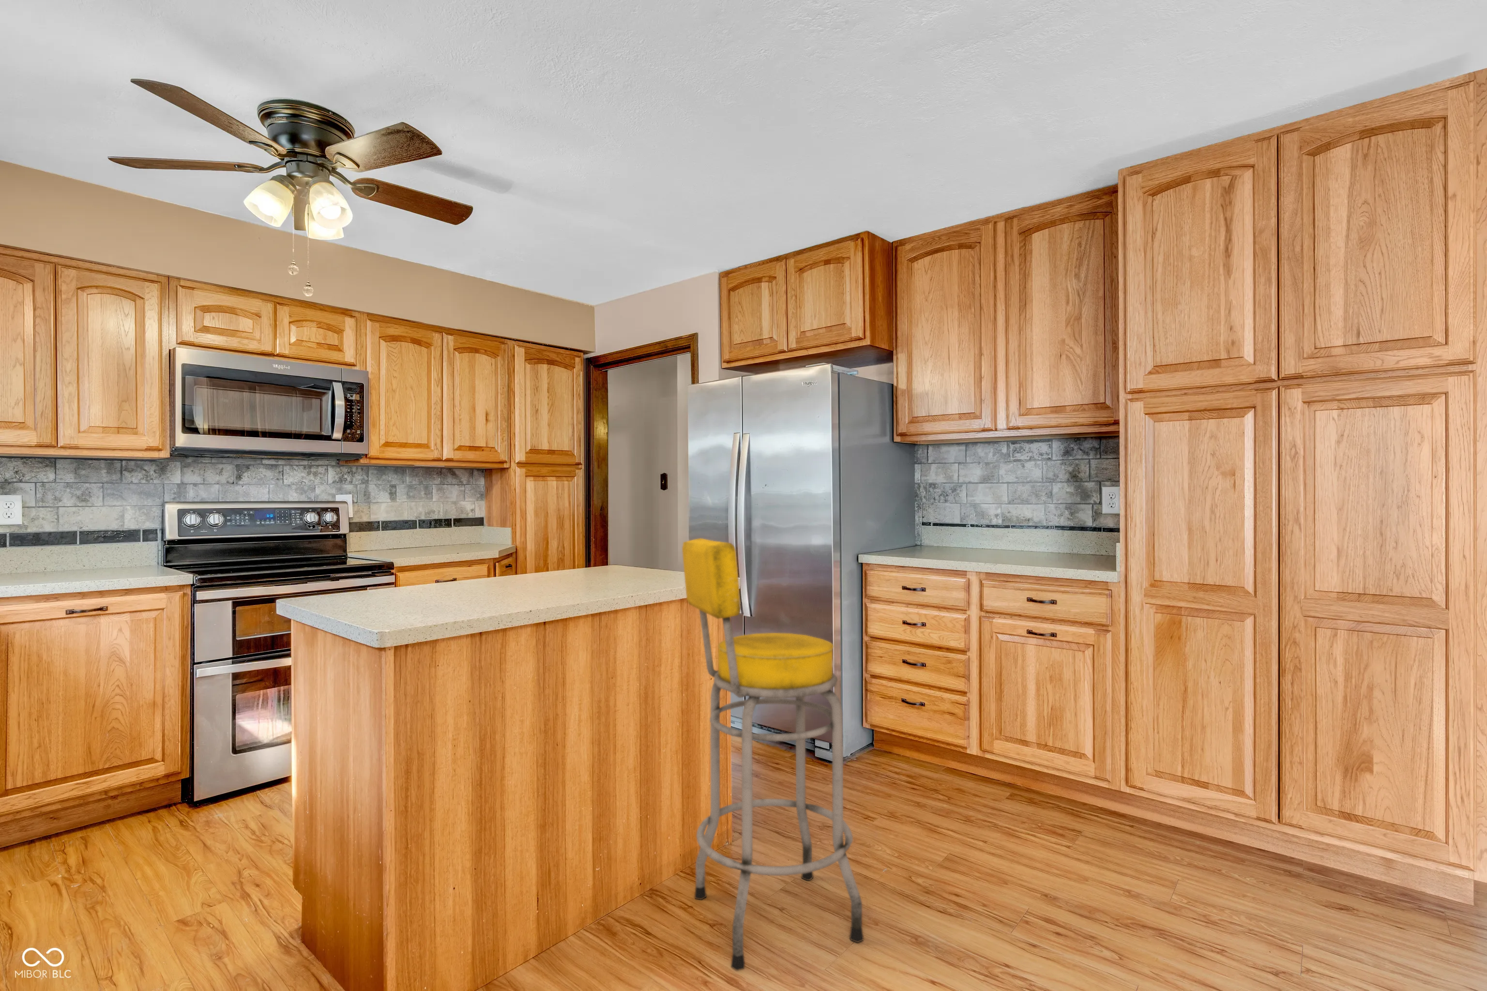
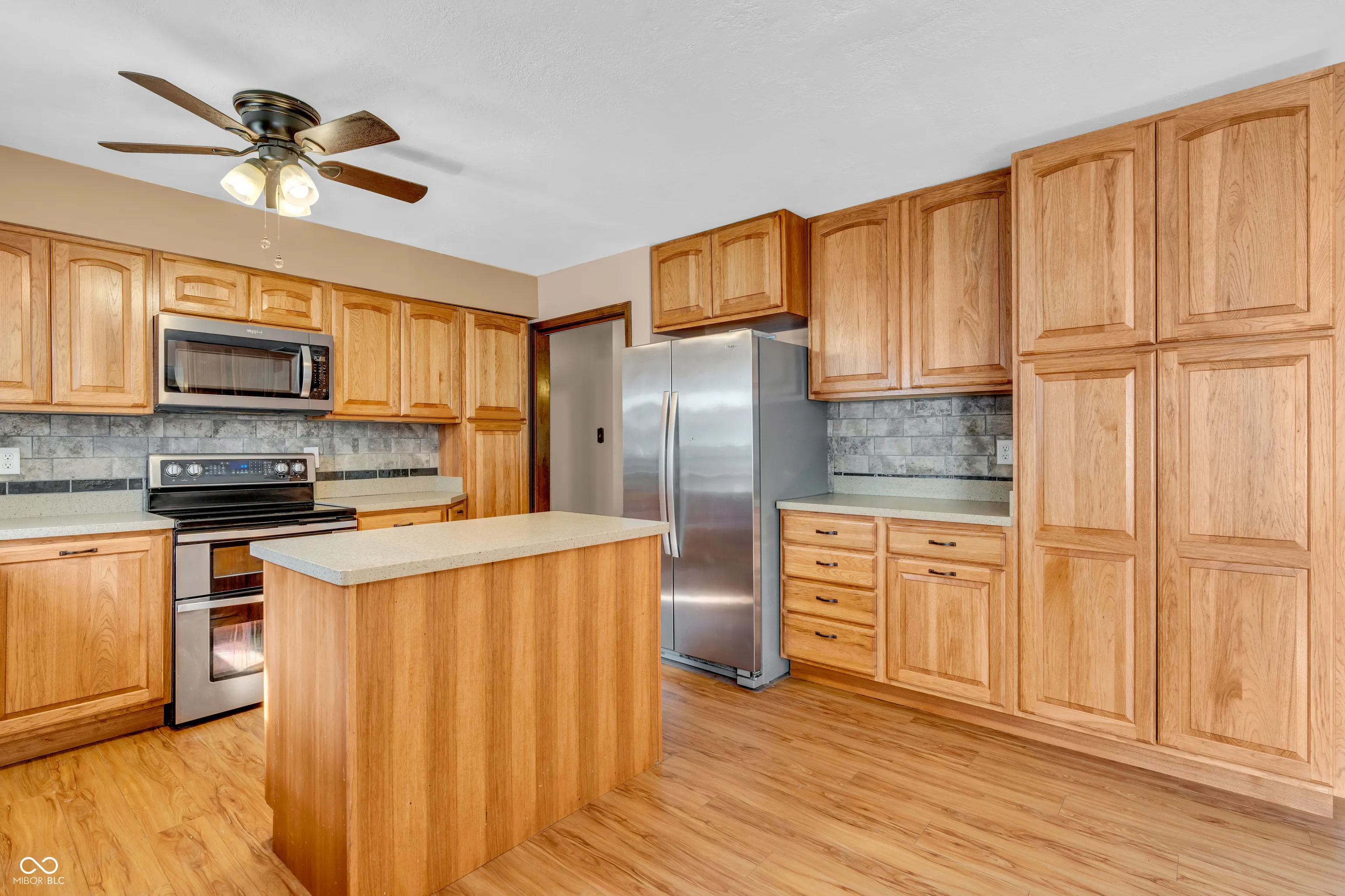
- bar stool [681,538,865,971]
